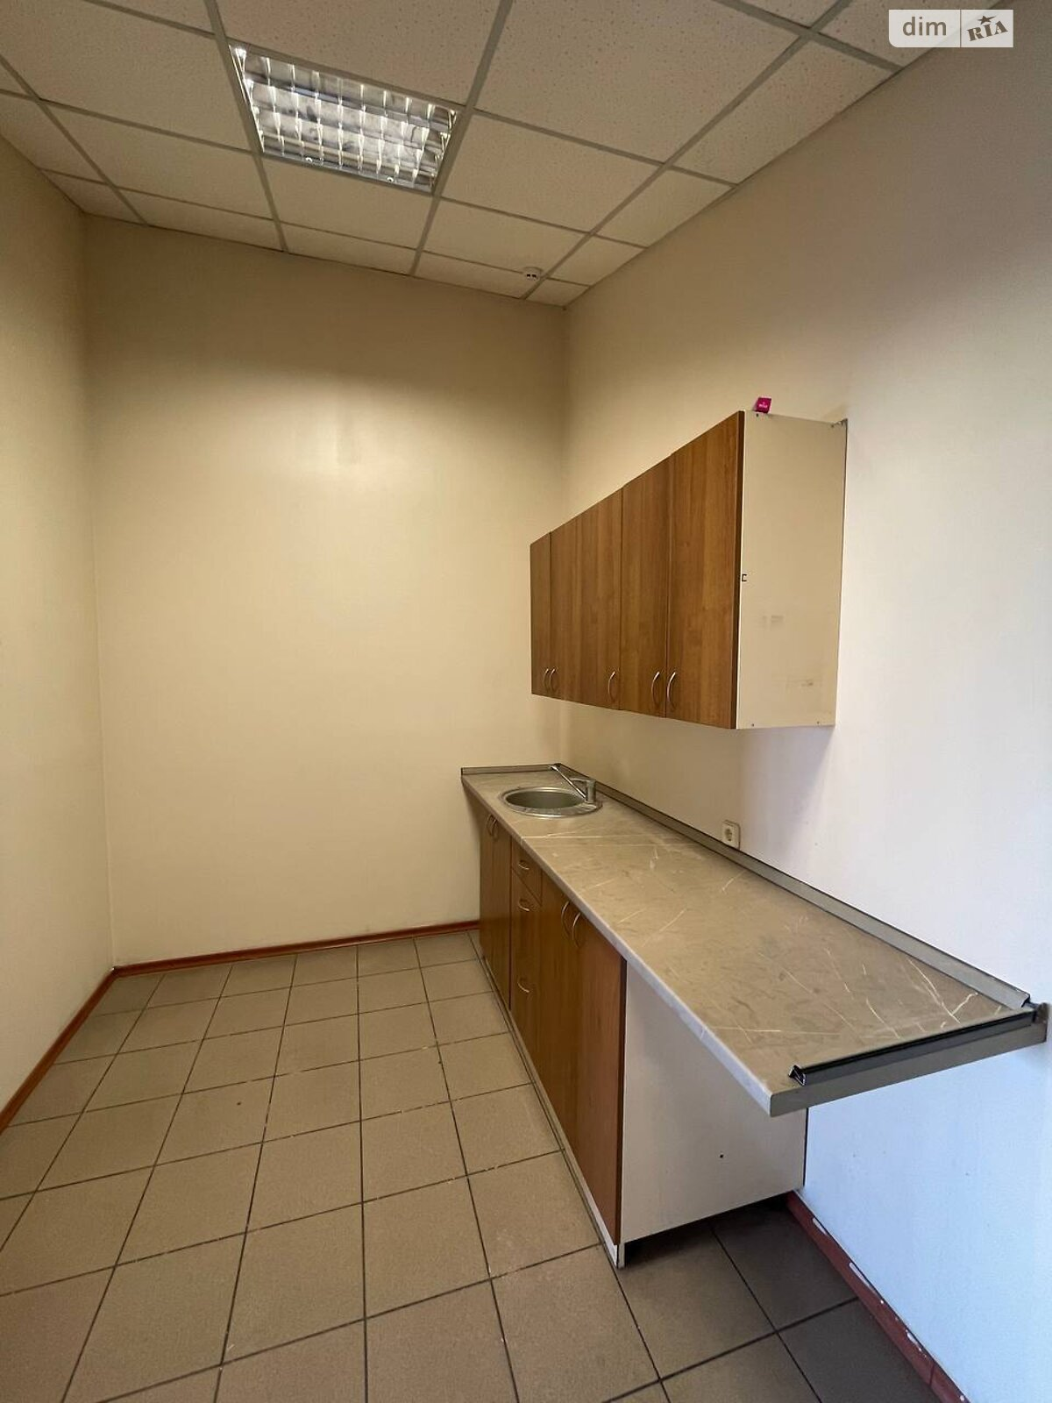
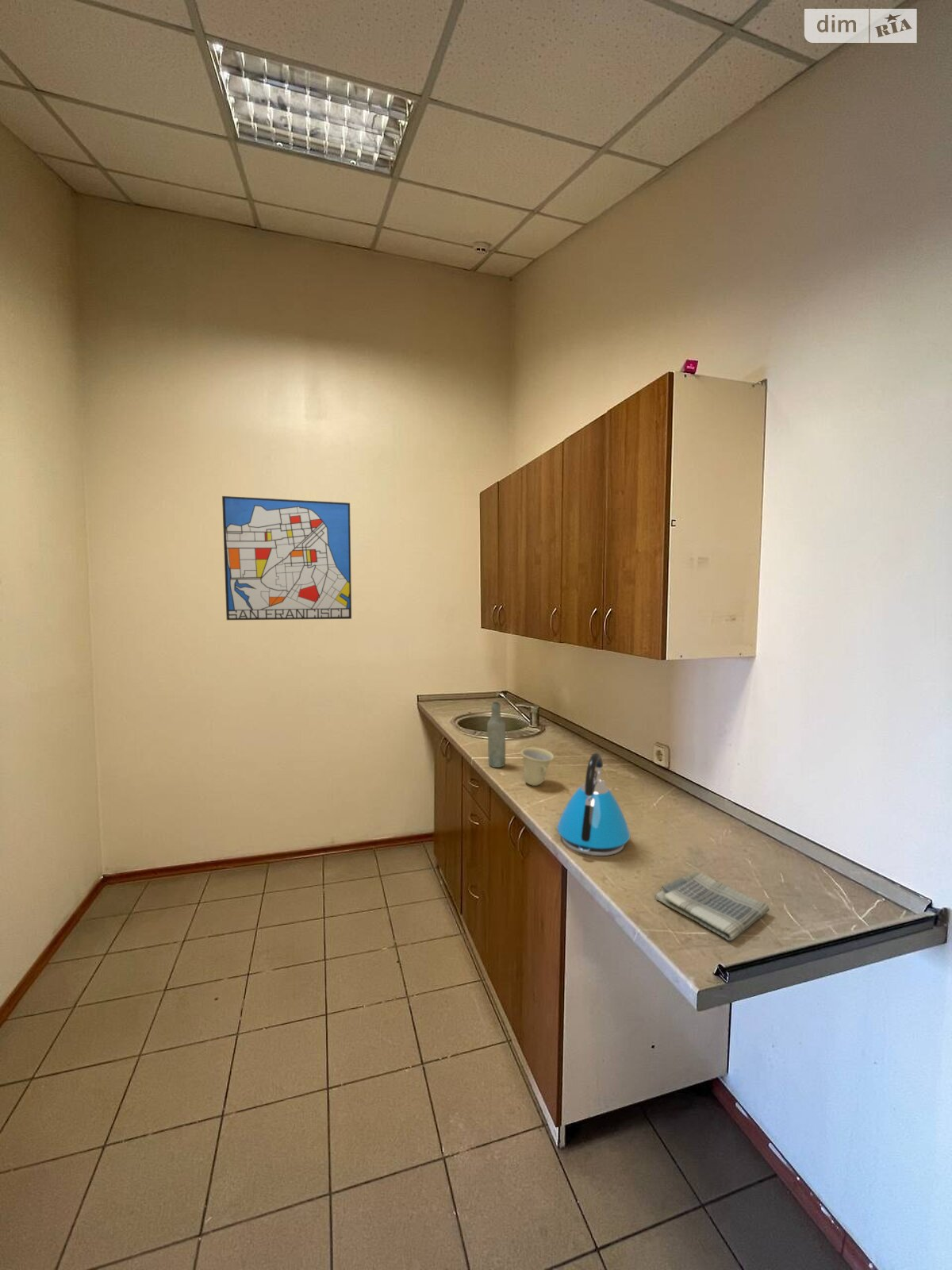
+ cup [520,746,555,787]
+ bottle [486,701,506,768]
+ dish towel [655,871,770,941]
+ wall art [221,495,352,621]
+ kettle [556,752,631,856]
